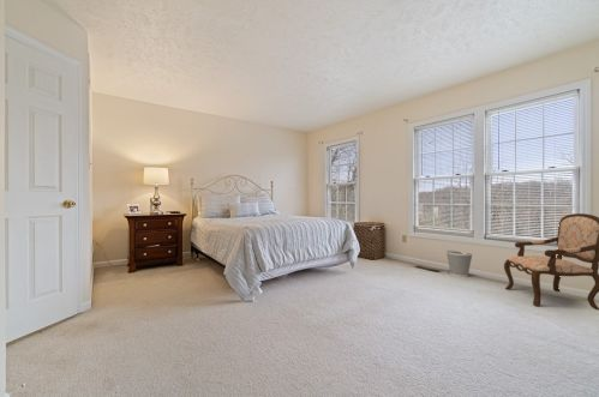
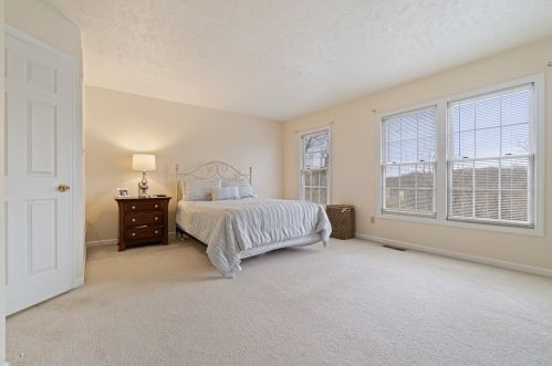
- wastebasket [445,248,474,278]
- armchair [503,212,599,311]
